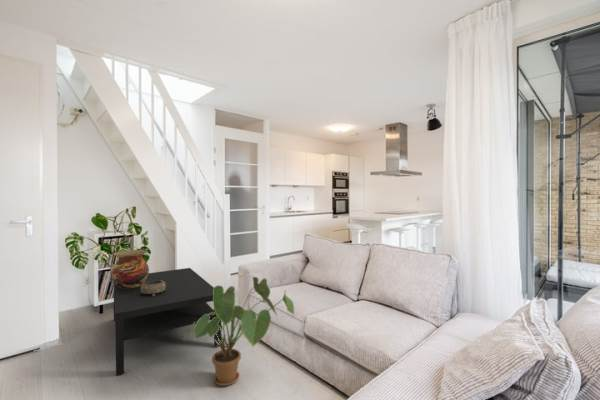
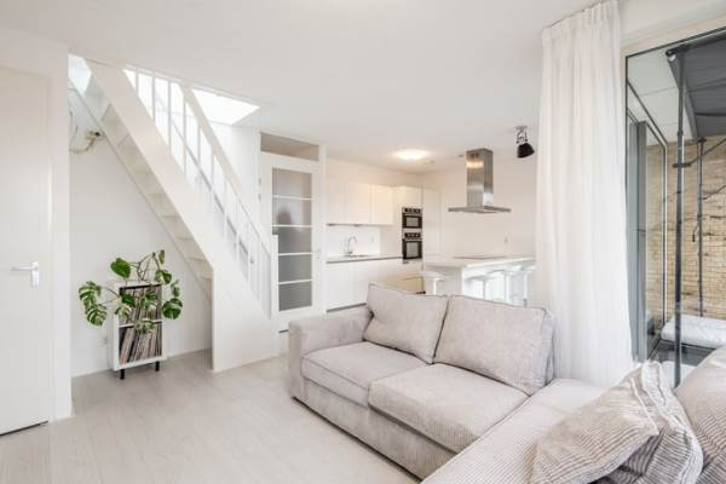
- house plant [183,276,295,387]
- vase [111,249,150,289]
- decorative bowl [141,280,166,296]
- coffee table [113,267,223,376]
